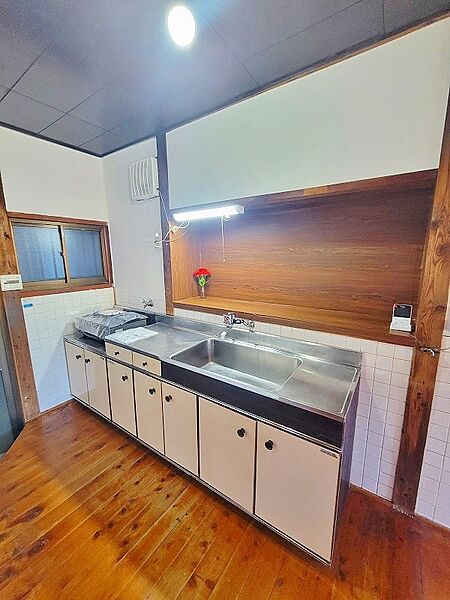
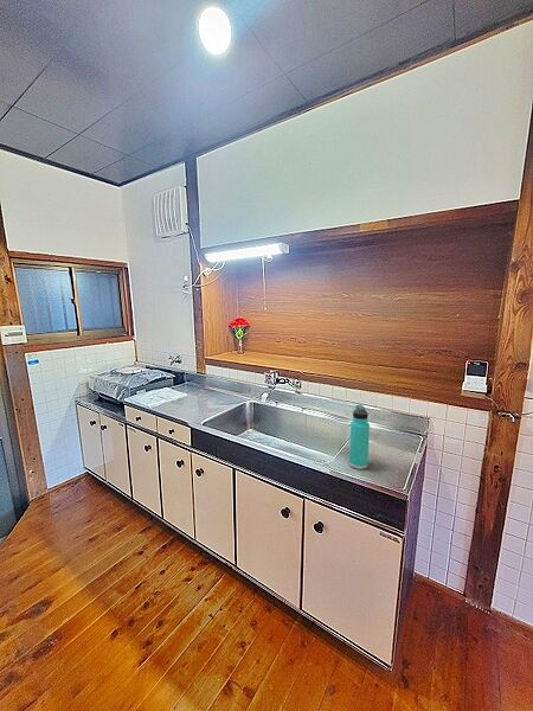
+ thermos bottle [348,404,371,470]
